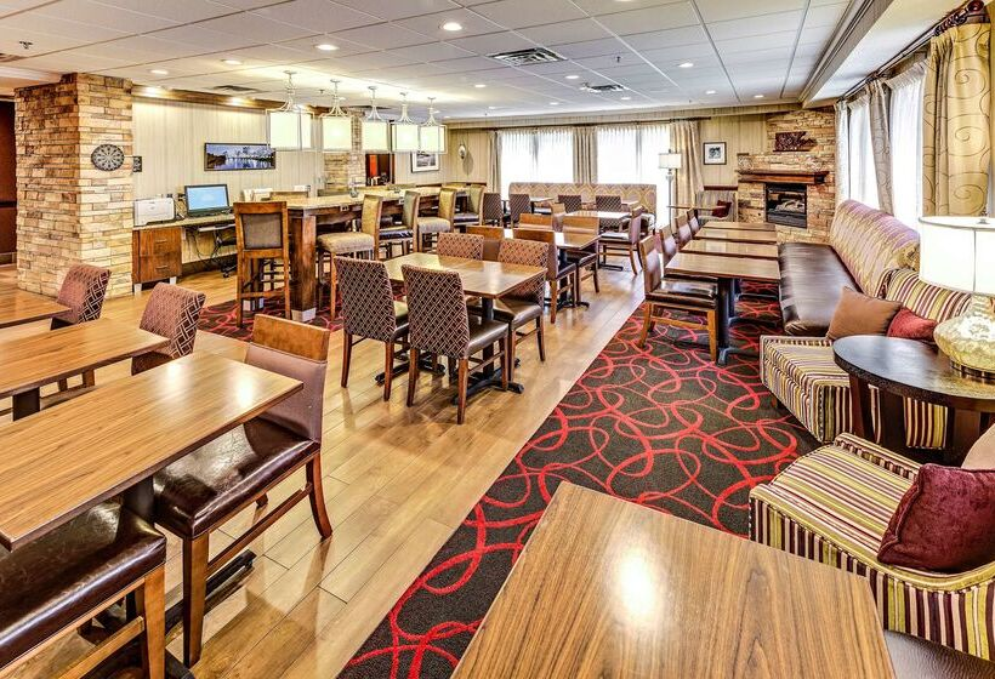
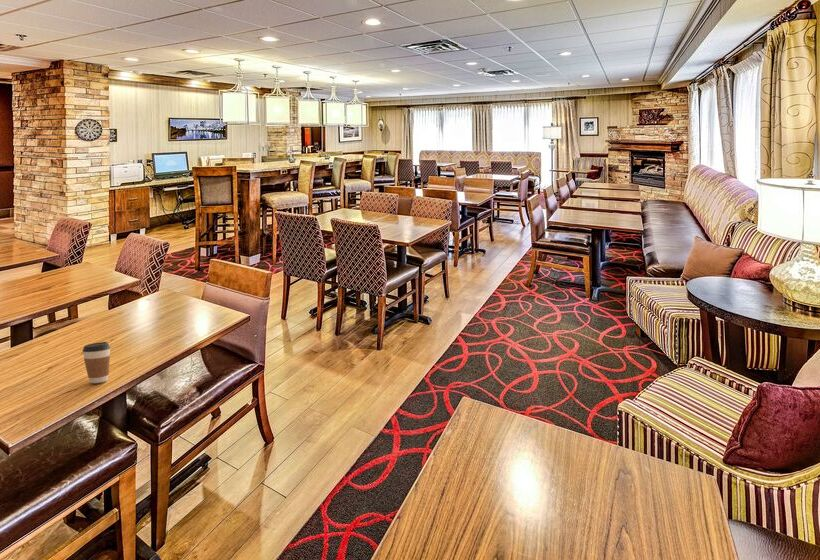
+ coffee cup [81,341,111,384]
